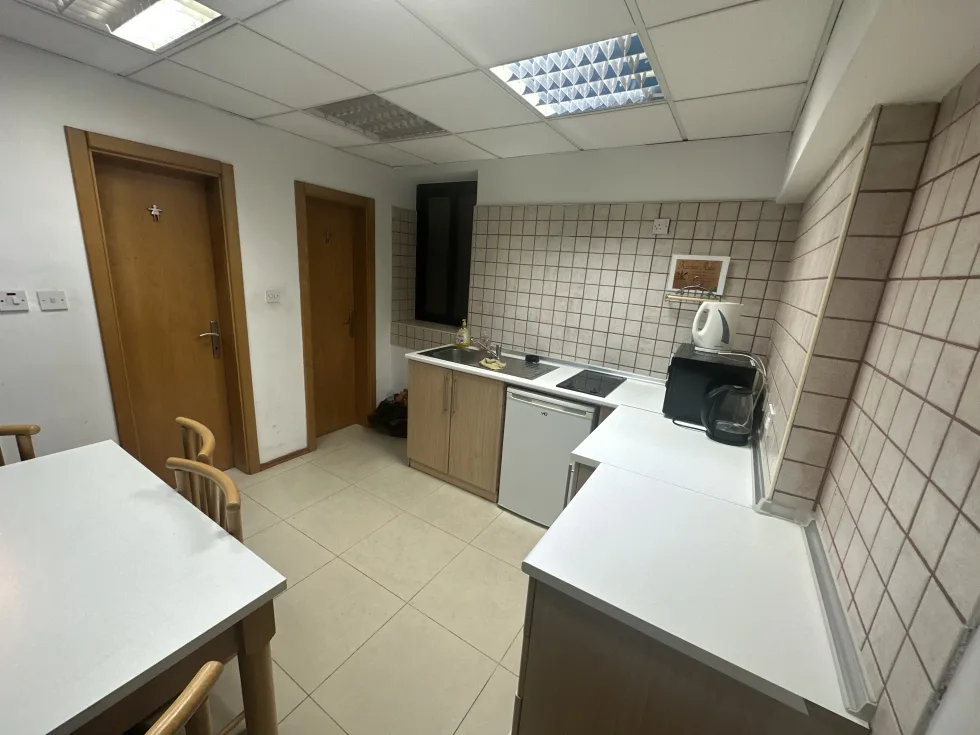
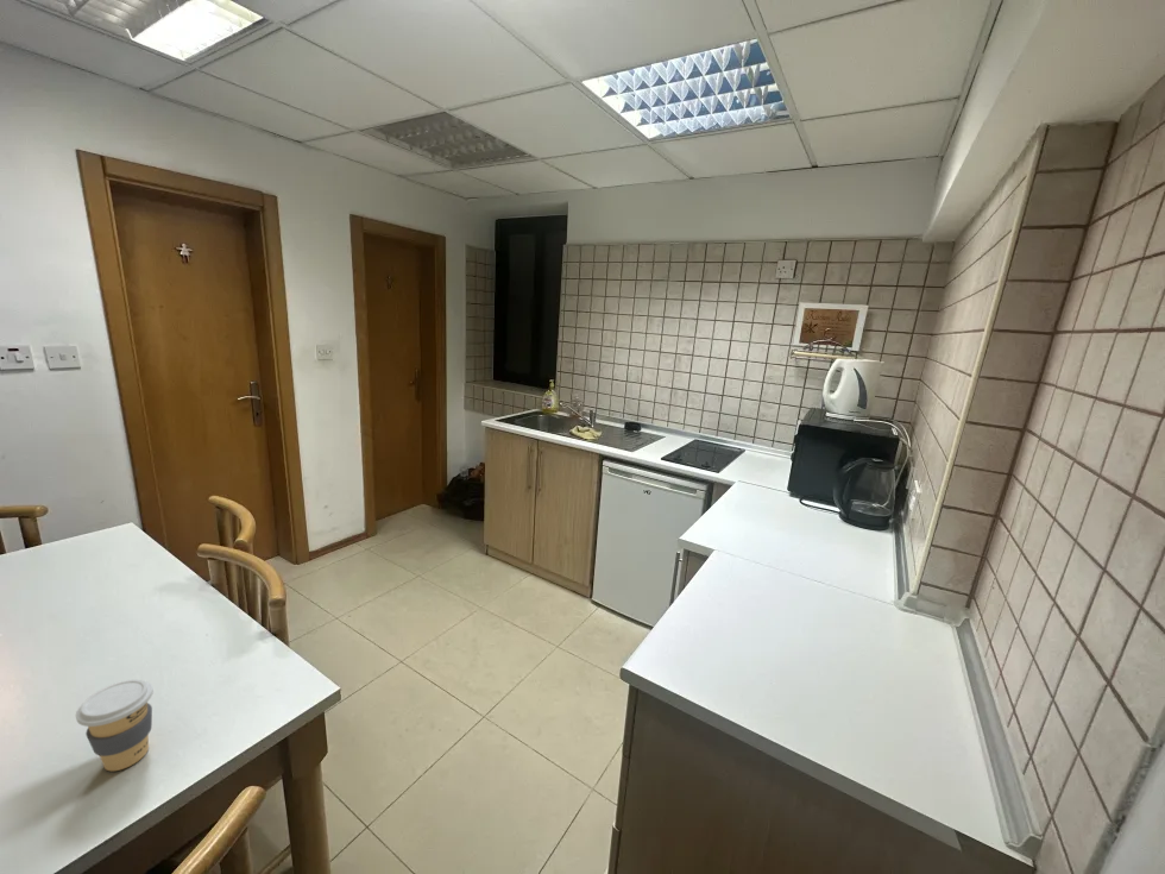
+ coffee cup [75,679,155,772]
